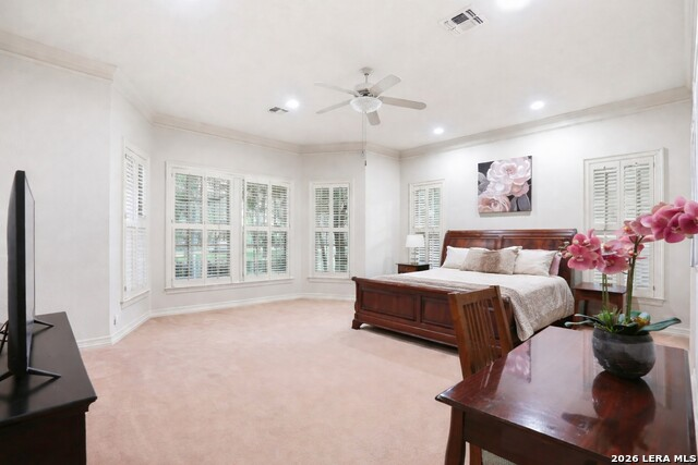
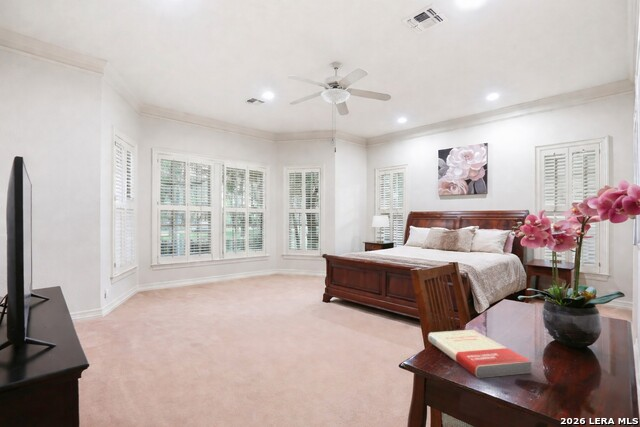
+ book [427,329,533,379]
